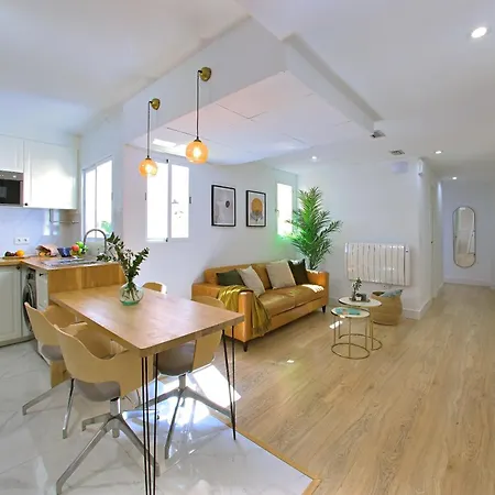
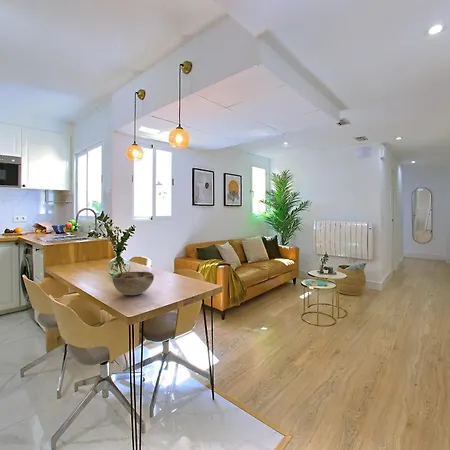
+ decorative bowl [112,271,155,296]
